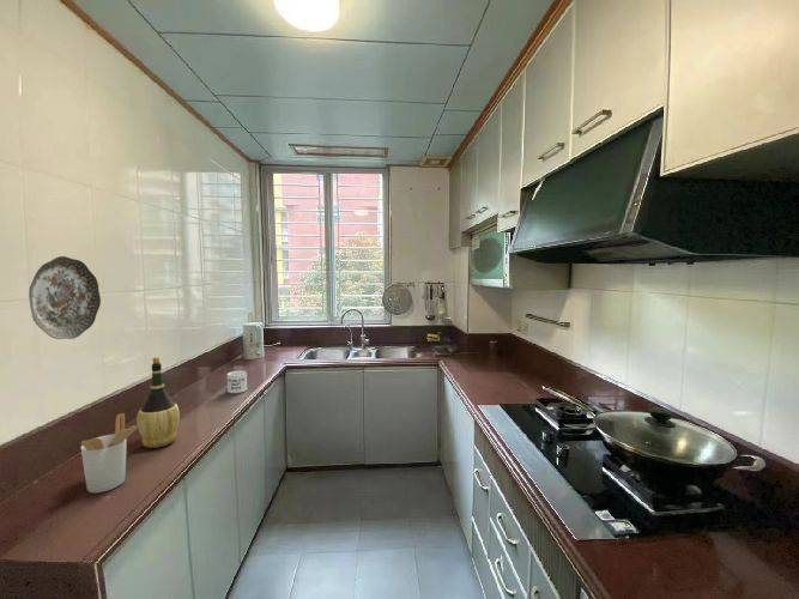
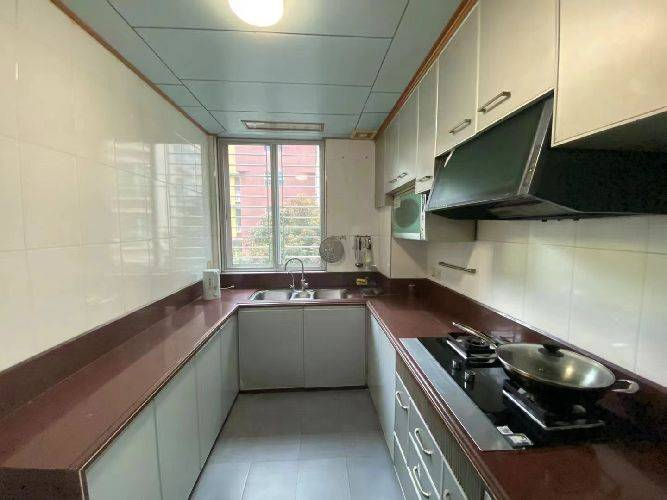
- decorative plate [28,255,102,340]
- utensil holder [79,412,145,494]
- wine bottle [135,356,181,449]
- mug [226,370,248,394]
